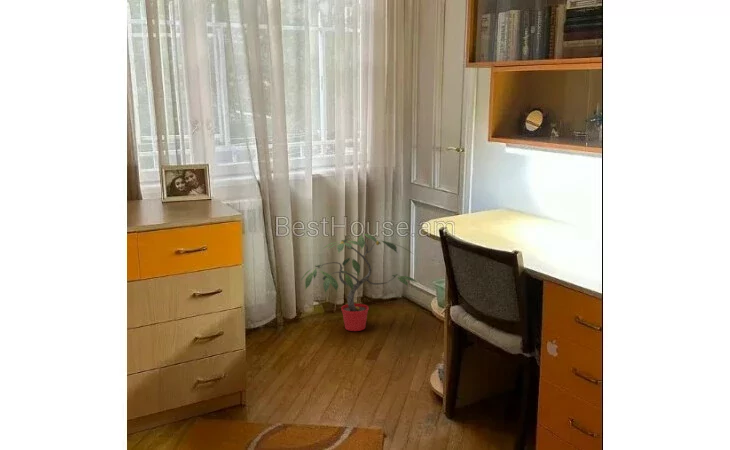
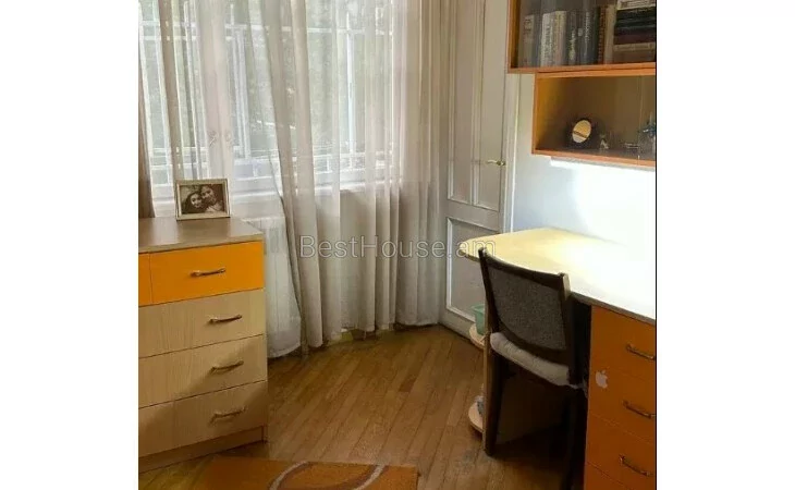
- potted plant [300,232,417,332]
